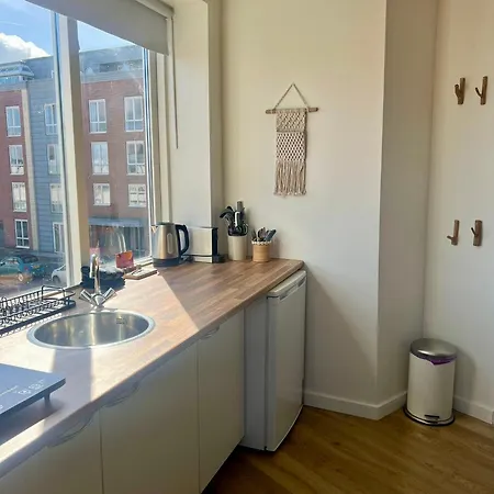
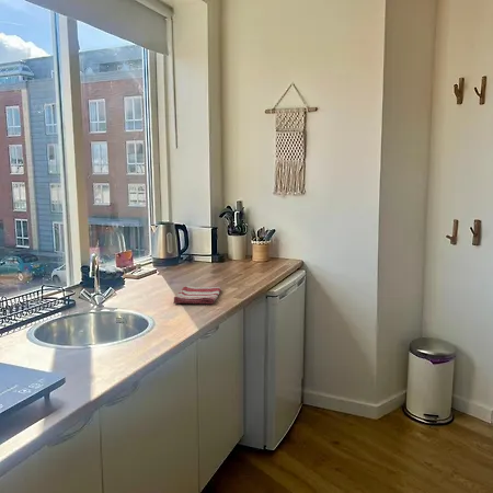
+ dish towel [172,285,222,305]
